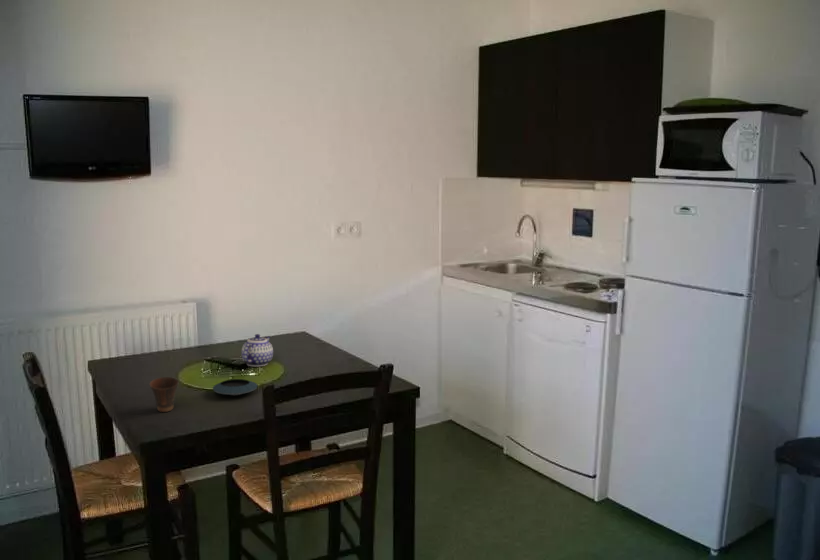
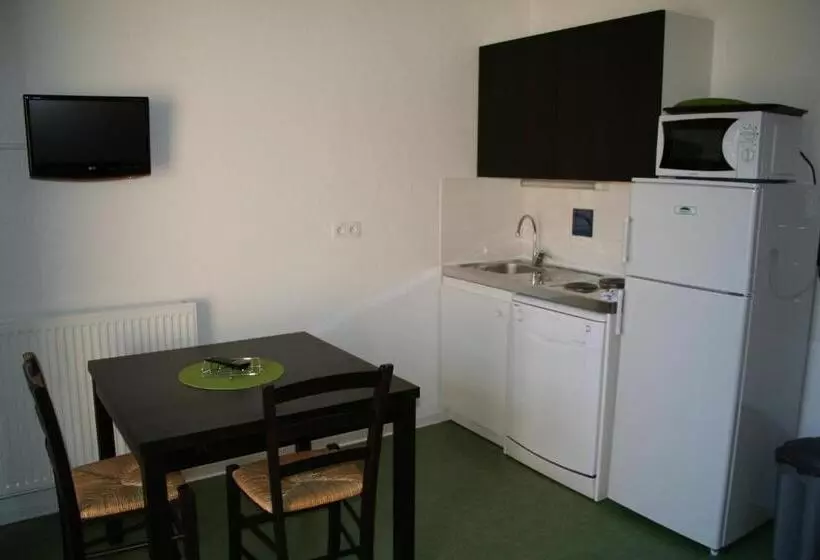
- cup [149,376,180,413]
- teapot [241,333,274,368]
- saucer [212,378,258,396]
